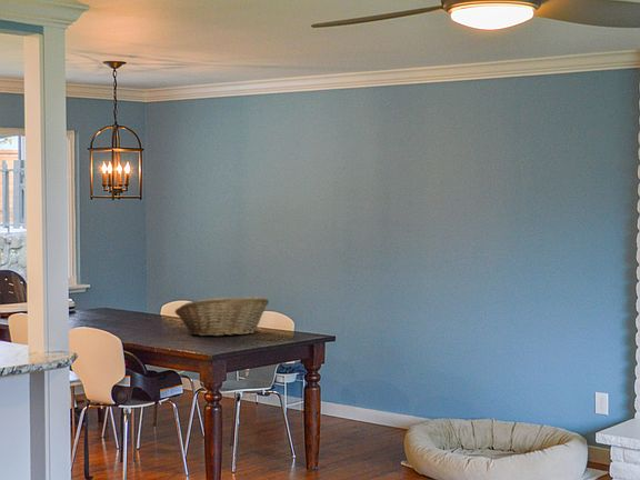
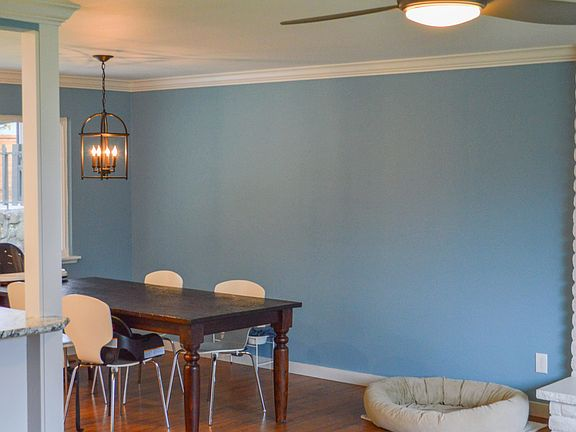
- fruit basket [173,296,270,338]
